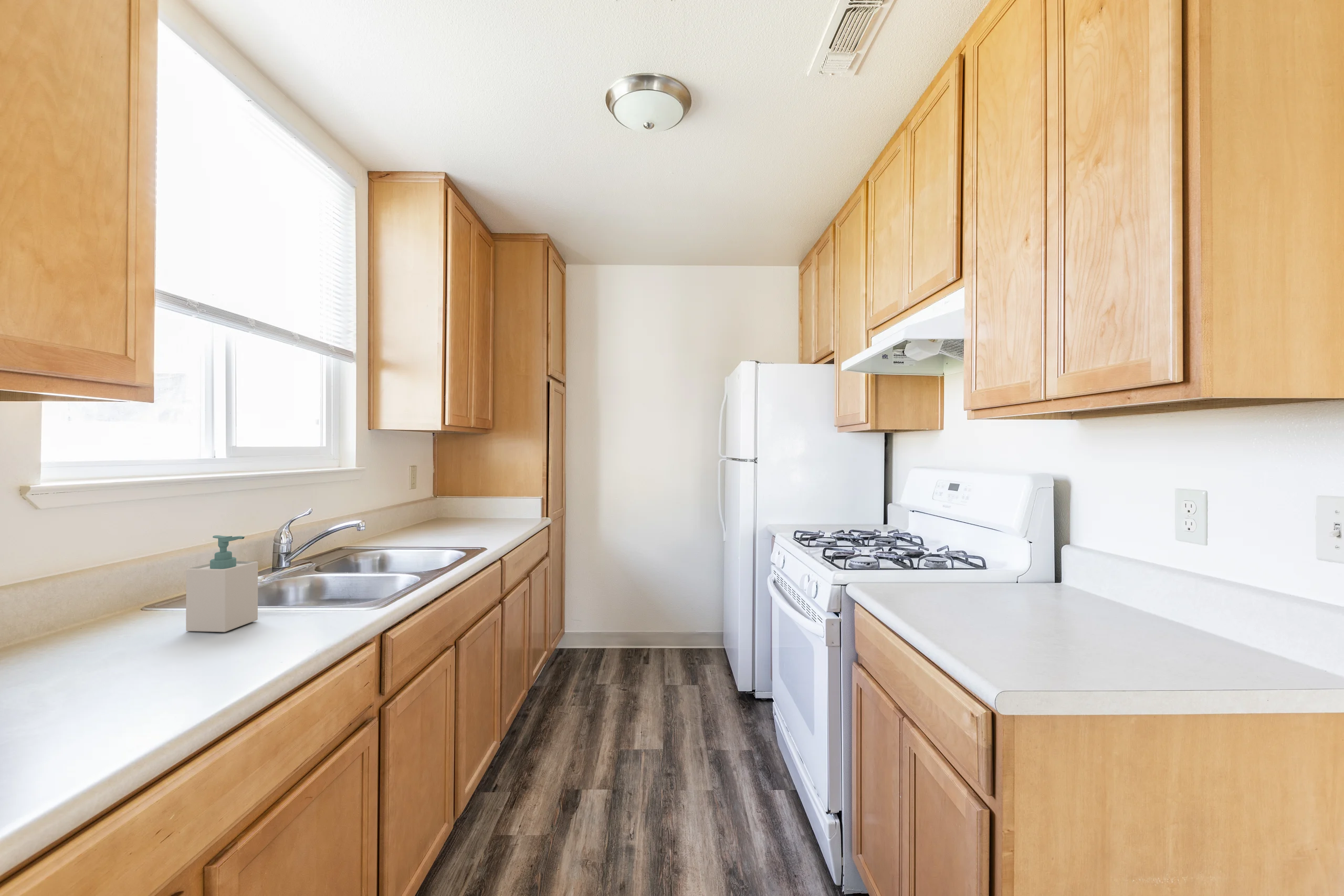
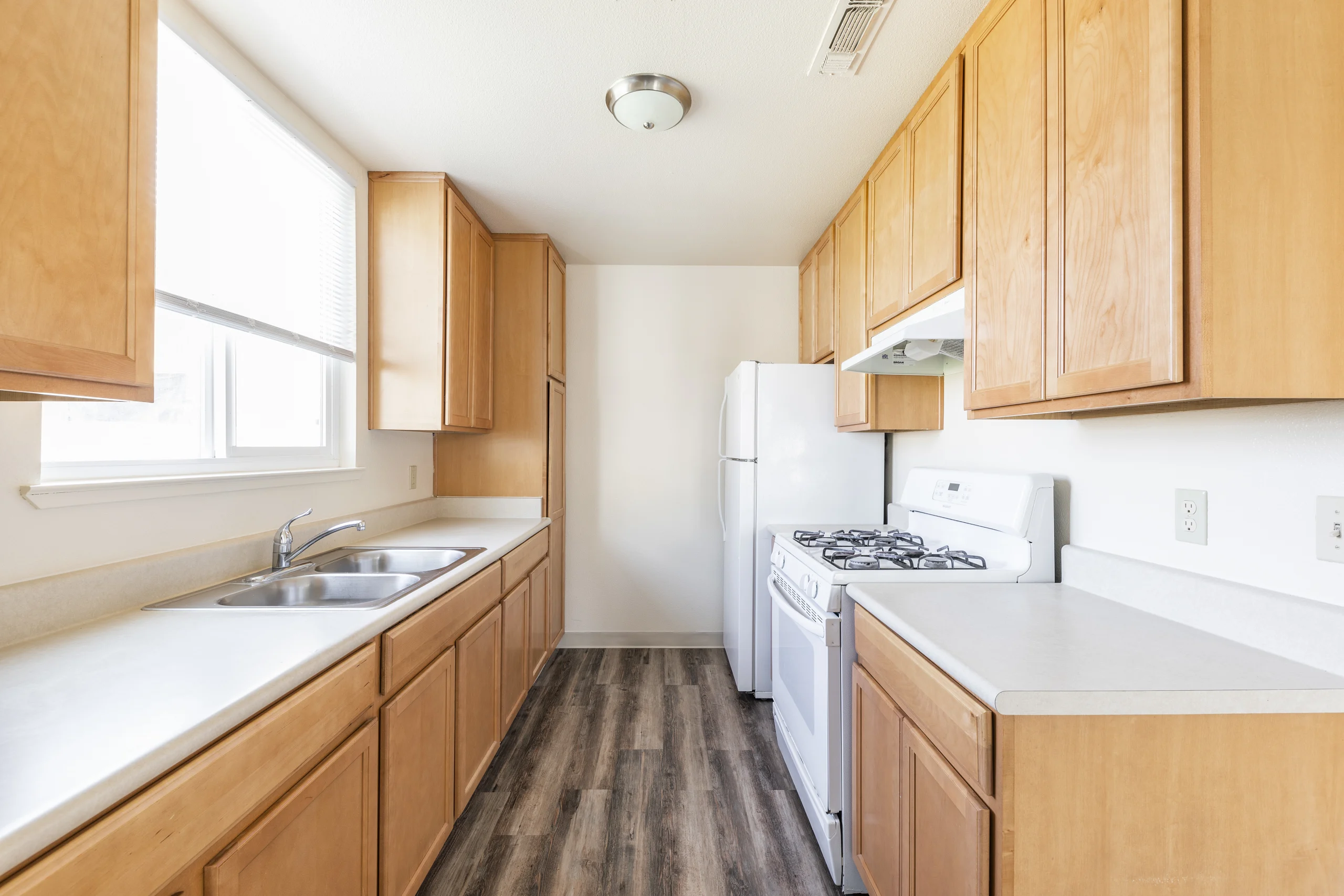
- soap bottle [185,535,258,633]
